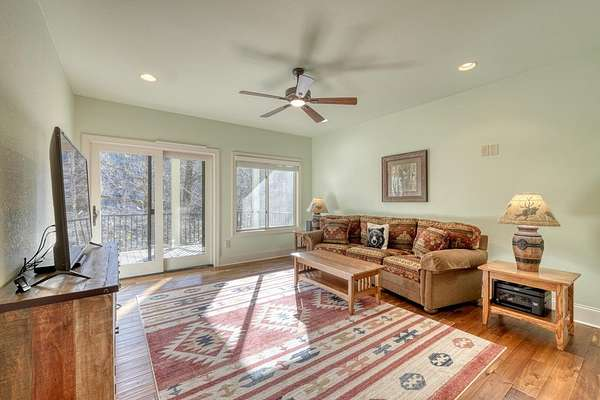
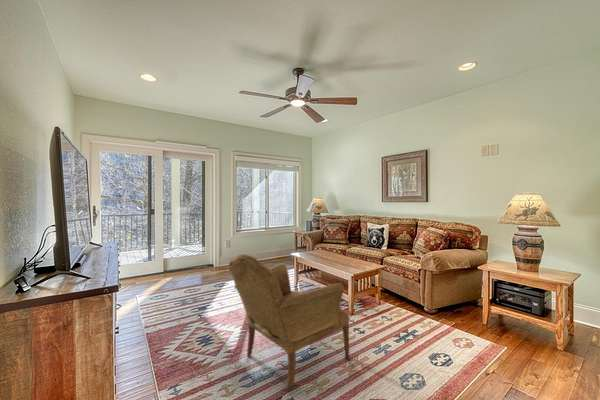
+ armchair [225,253,350,393]
